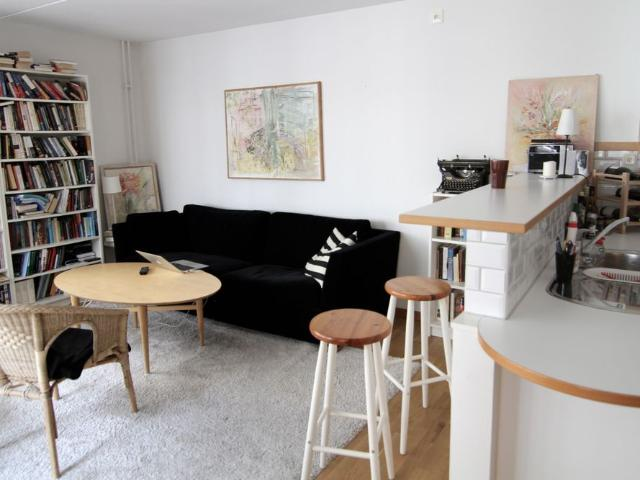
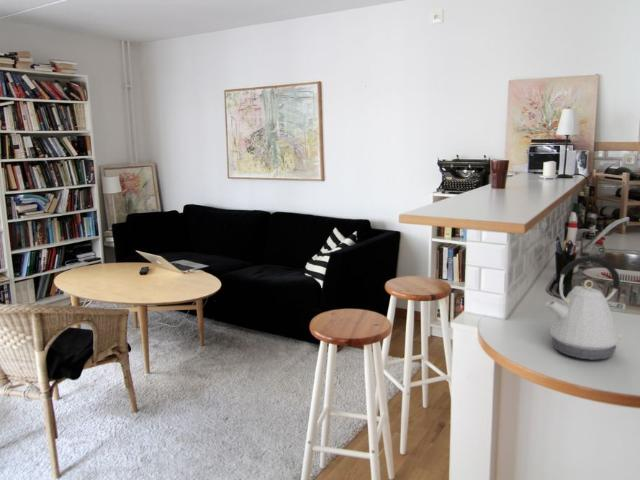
+ kettle [545,255,622,361]
